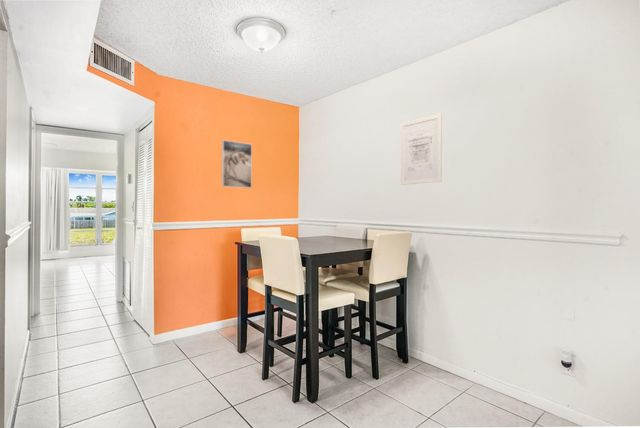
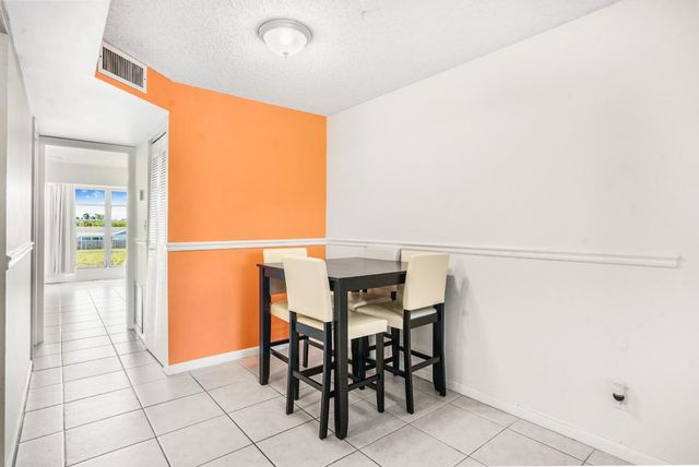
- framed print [221,139,253,189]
- wall art [400,113,443,186]
